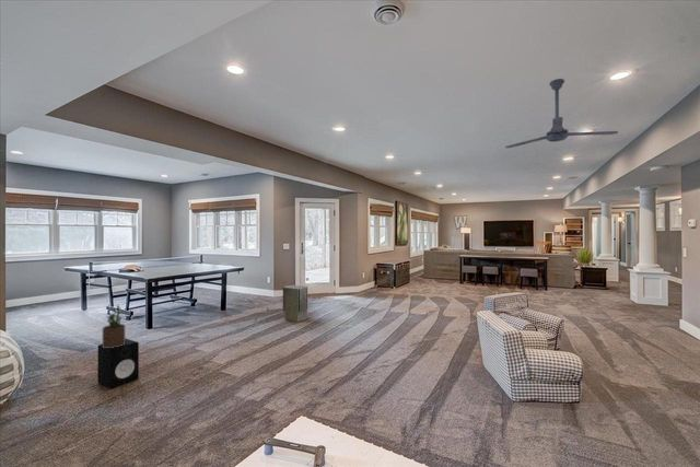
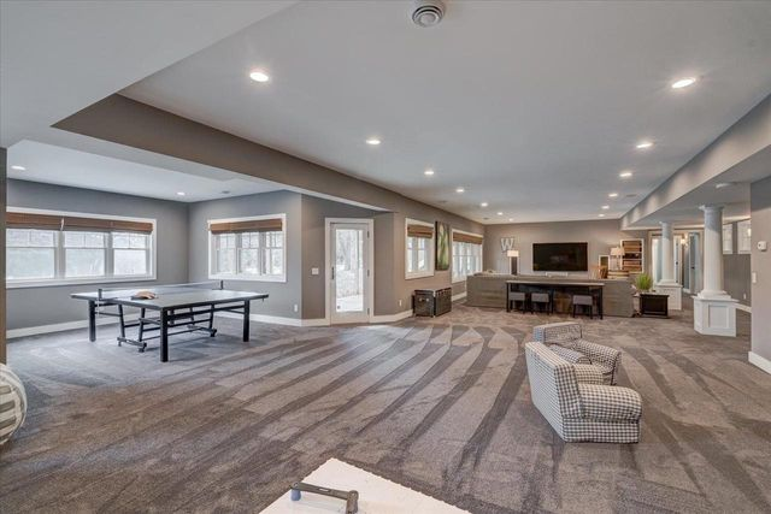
- speaker [96,338,140,389]
- potted cactus [102,304,126,348]
- air purifier [282,284,308,323]
- ceiling fan [504,78,619,149]
